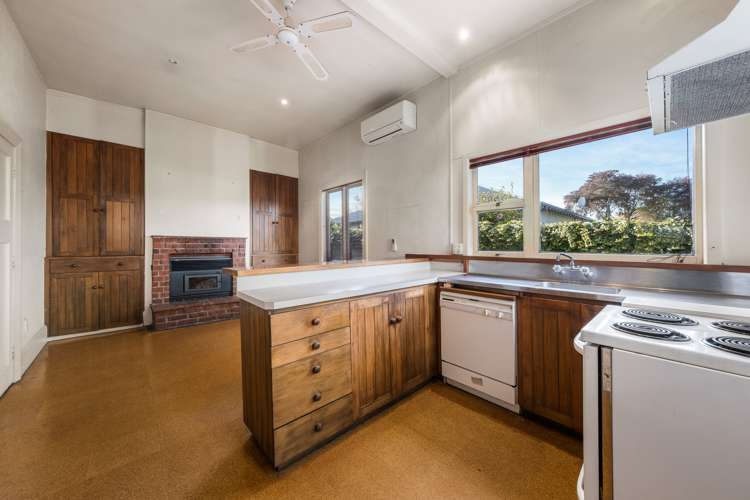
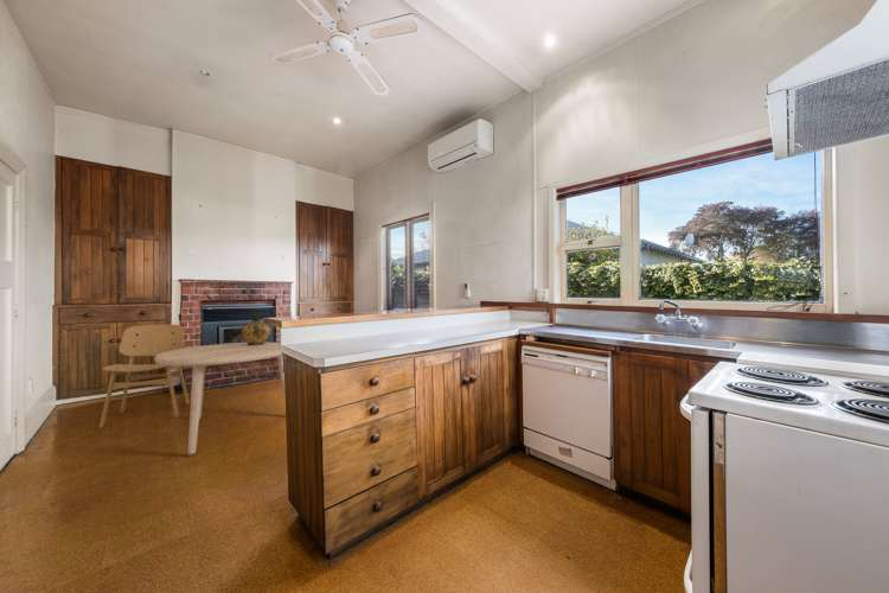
+ dining chair [98,324,190,429]
+ ceramic jug [241,313,271,345]
+ dining table [153,342,286,455]
